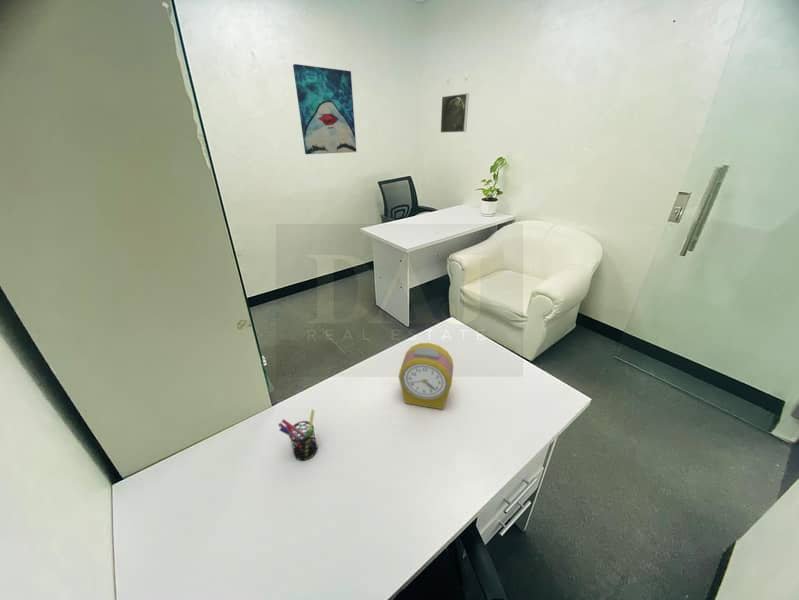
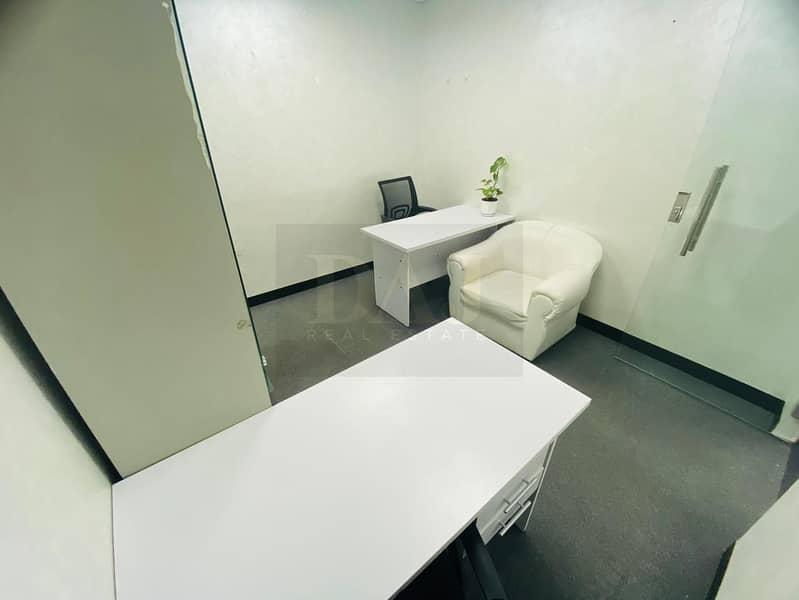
- pen holder [277,409,319,461]
- wall art [292,63,357,155]
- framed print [440,92,470,134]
- alarm clock [398,342,455,410]
